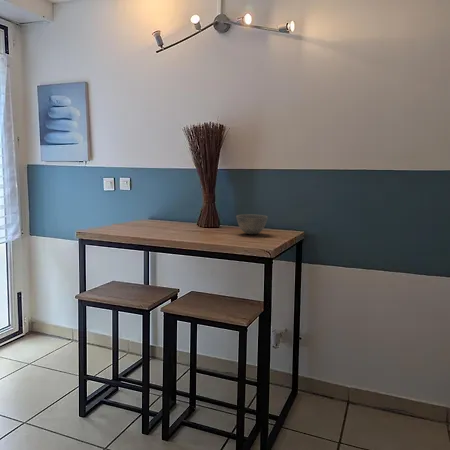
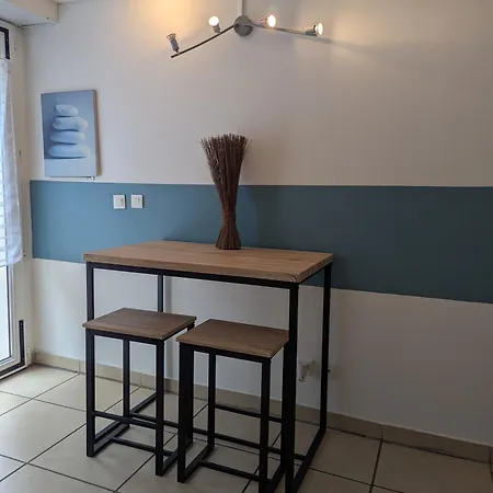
- bowl [235,213,269,235]
